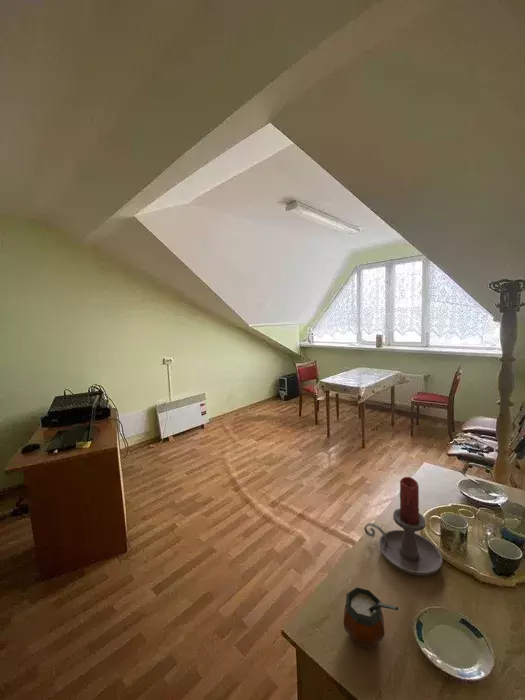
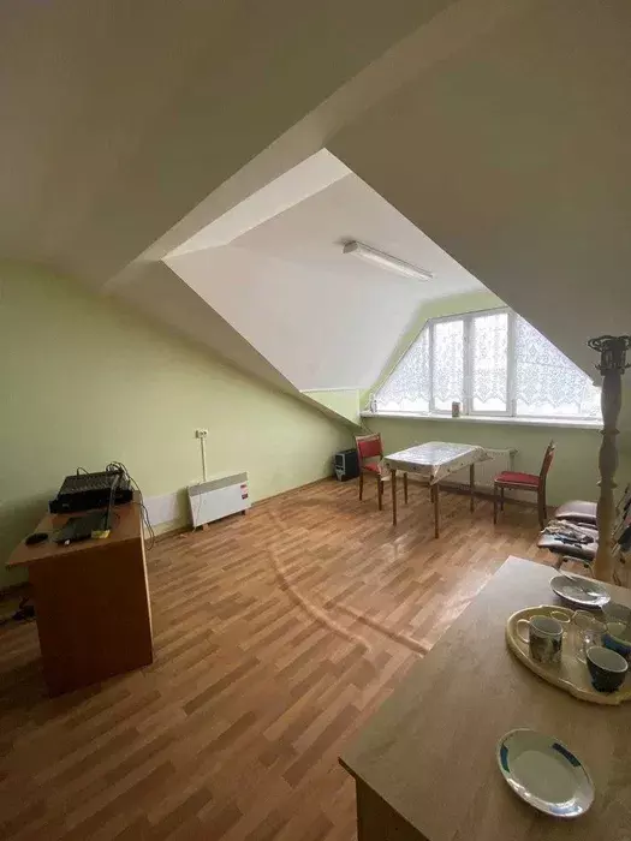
- gourd [343,587,399,650]
- candle holder [363,476,443,577]
